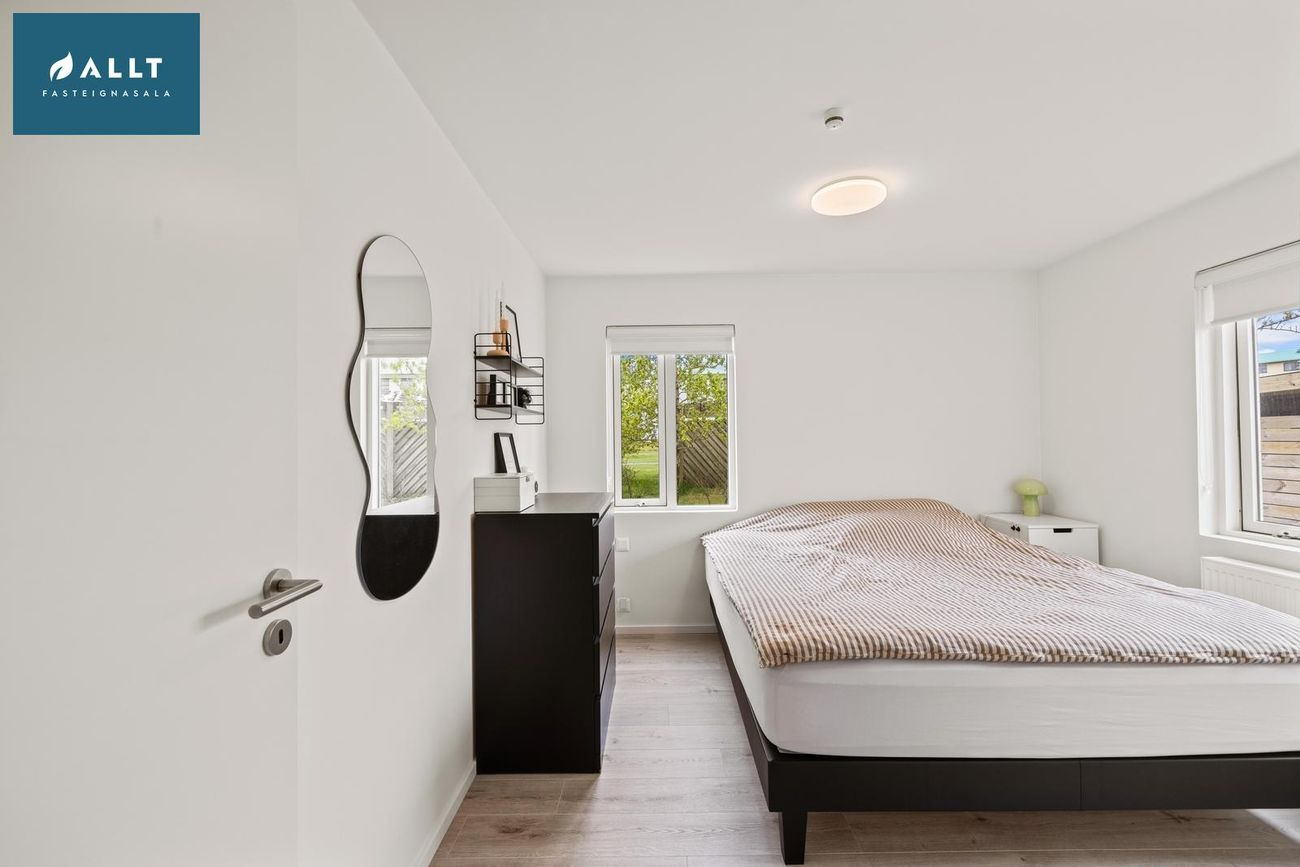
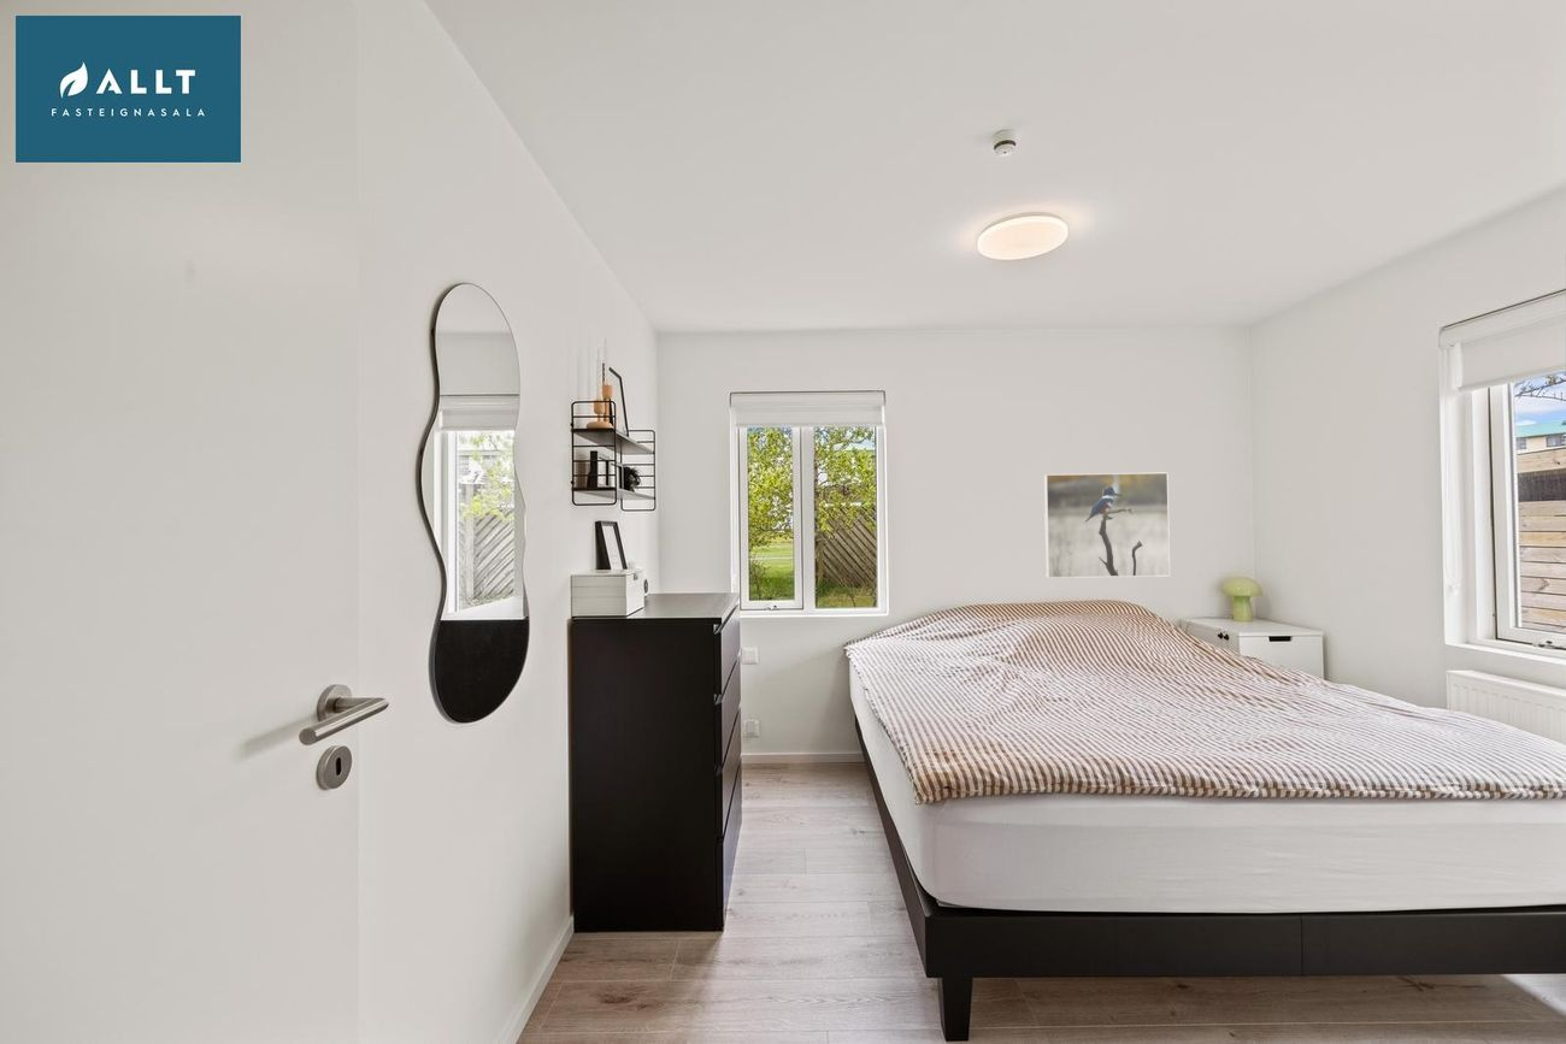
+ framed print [1043,472,1171,579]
